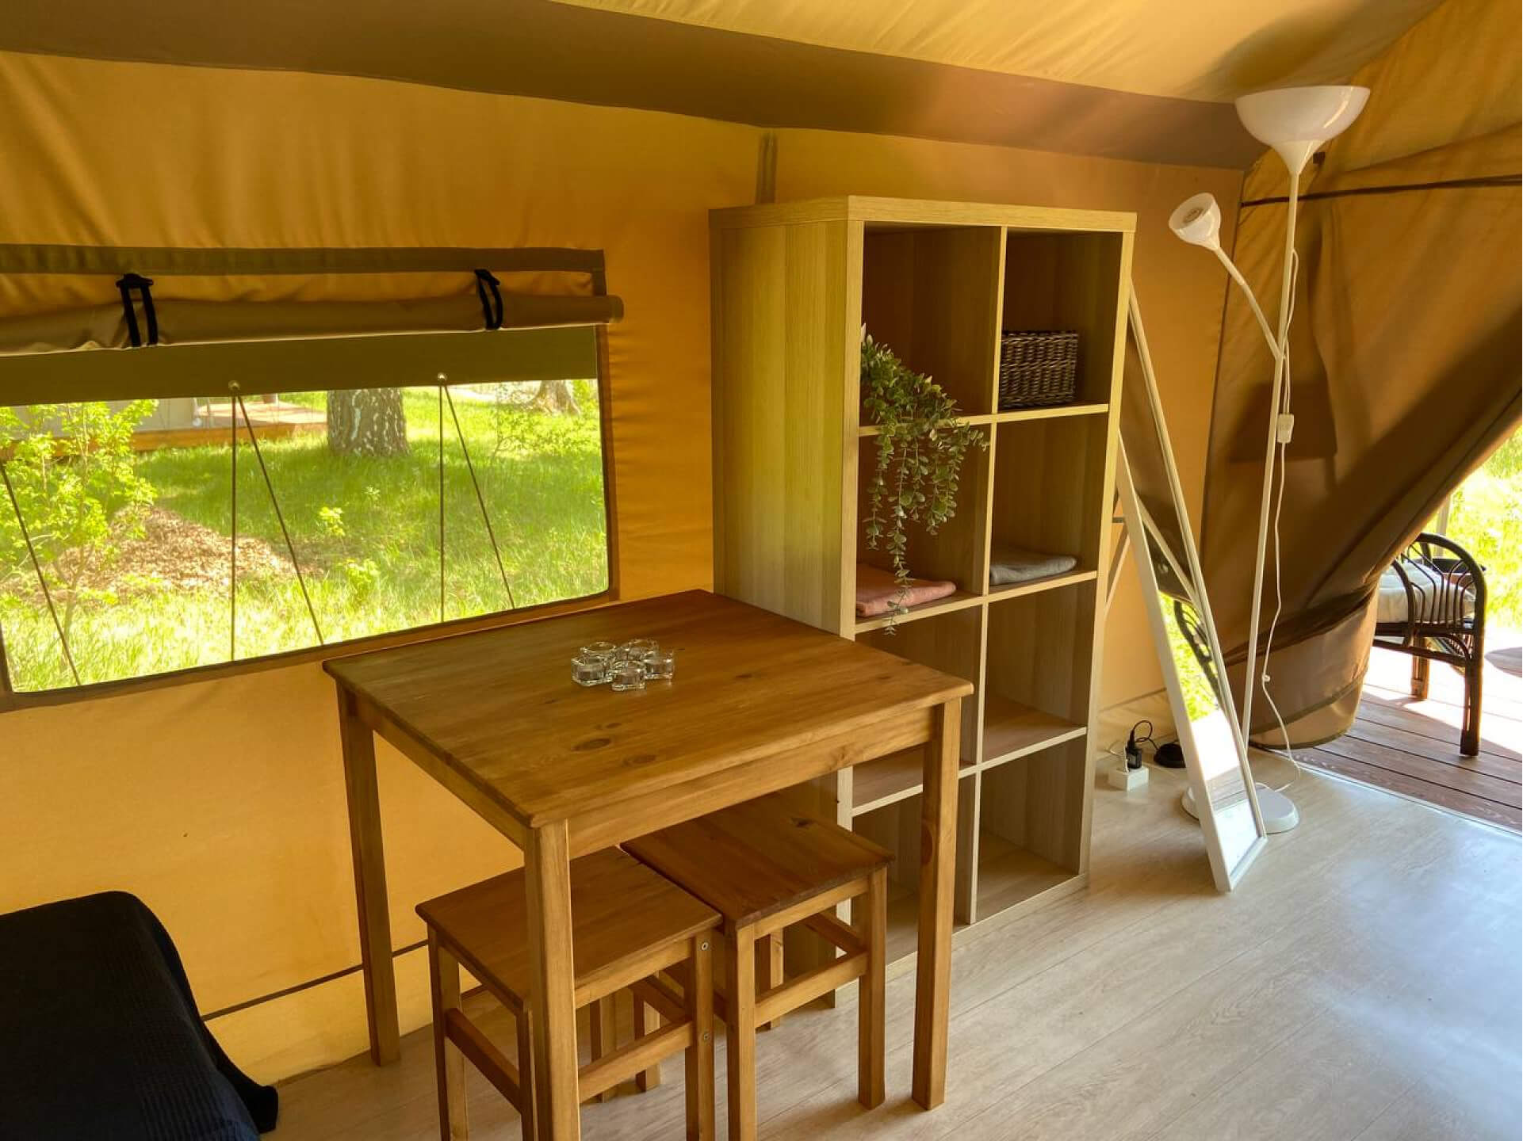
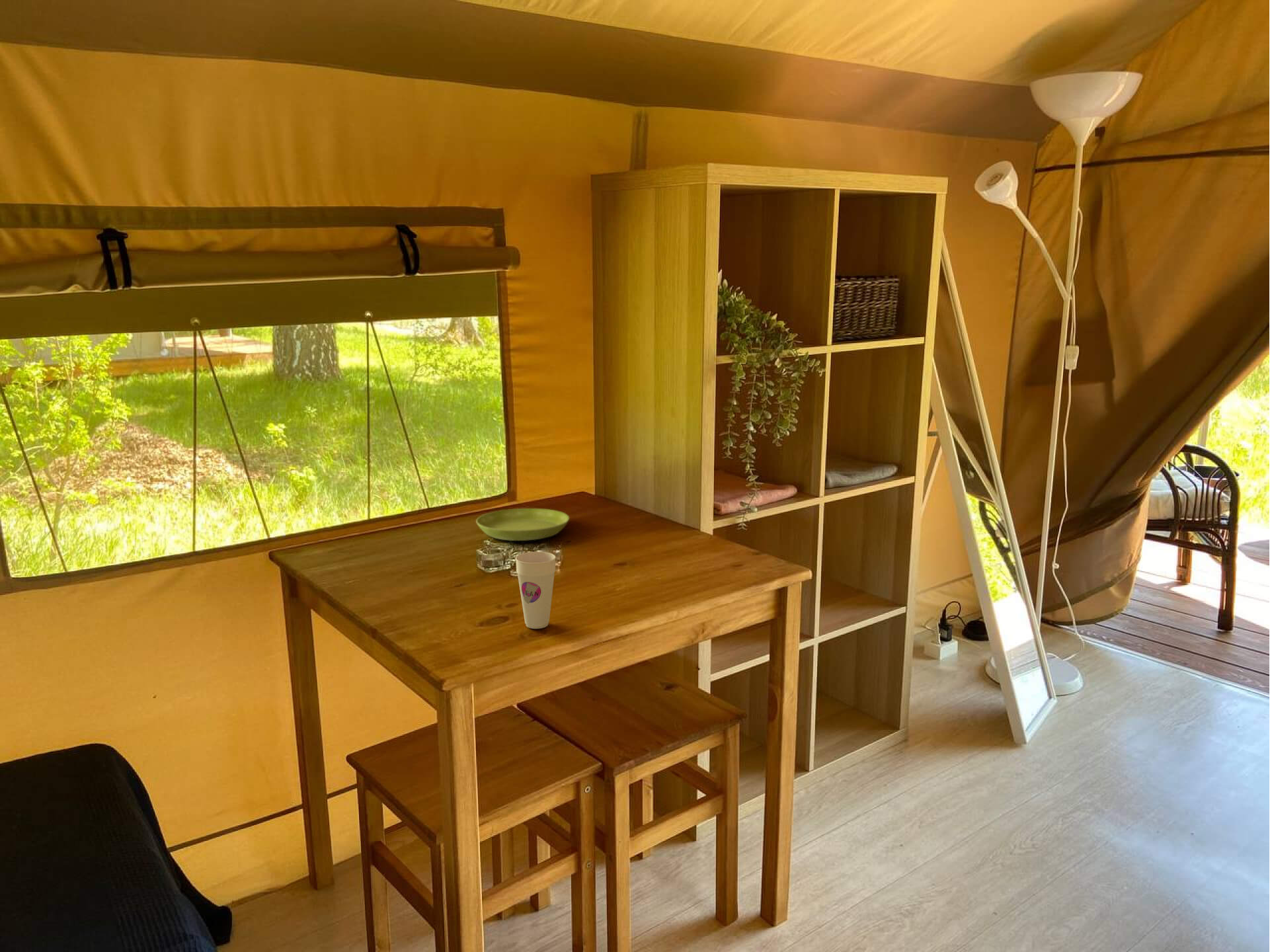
+ saucer [475,508,570,541]
+ cup [515,551,557,629]
